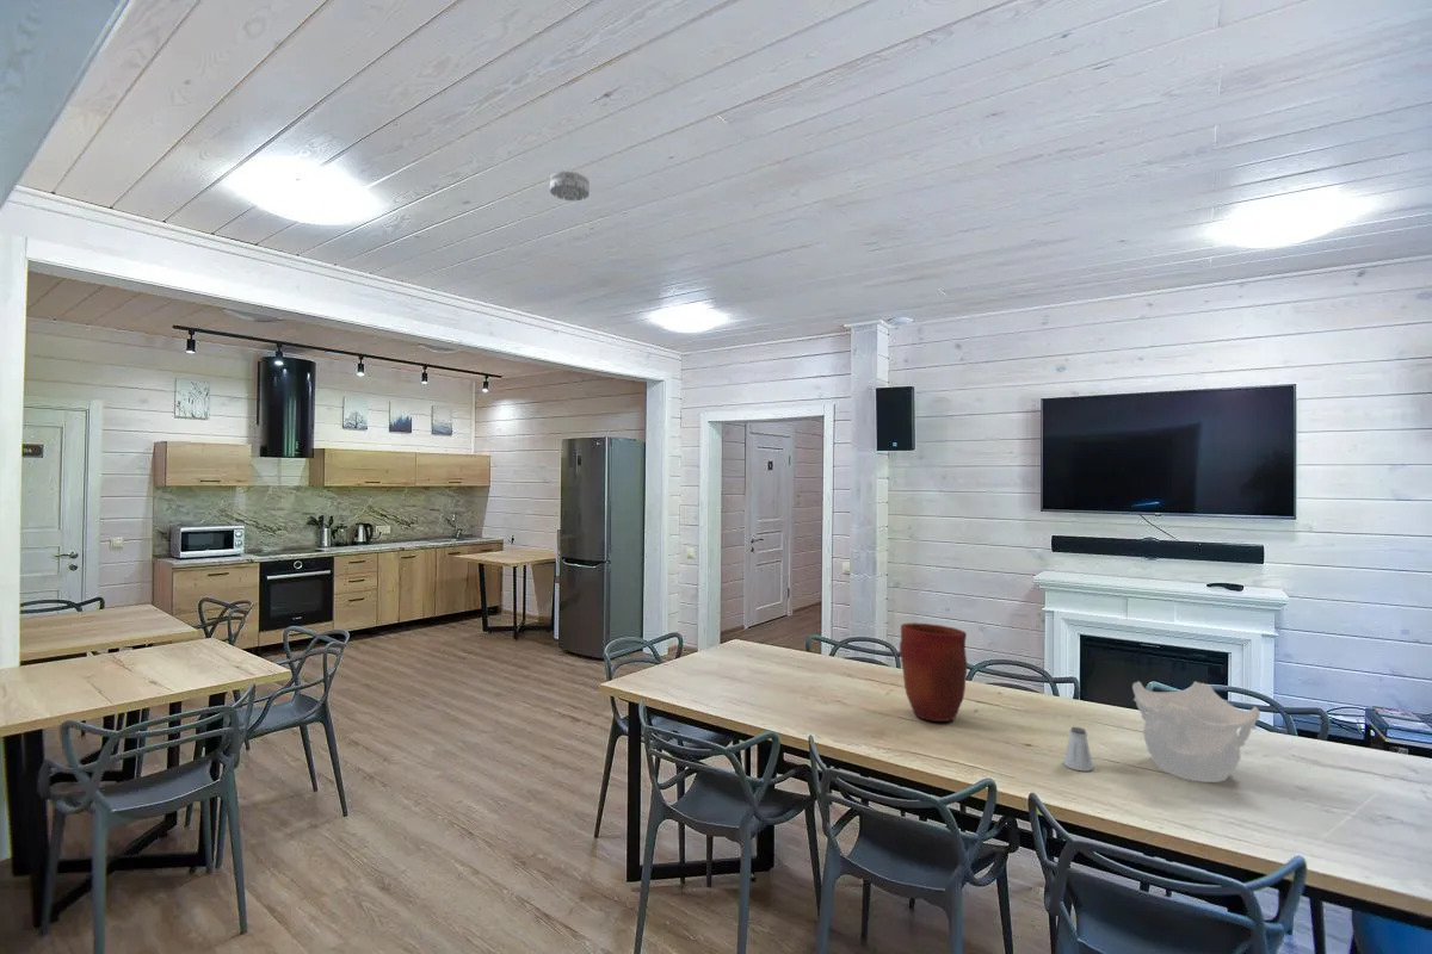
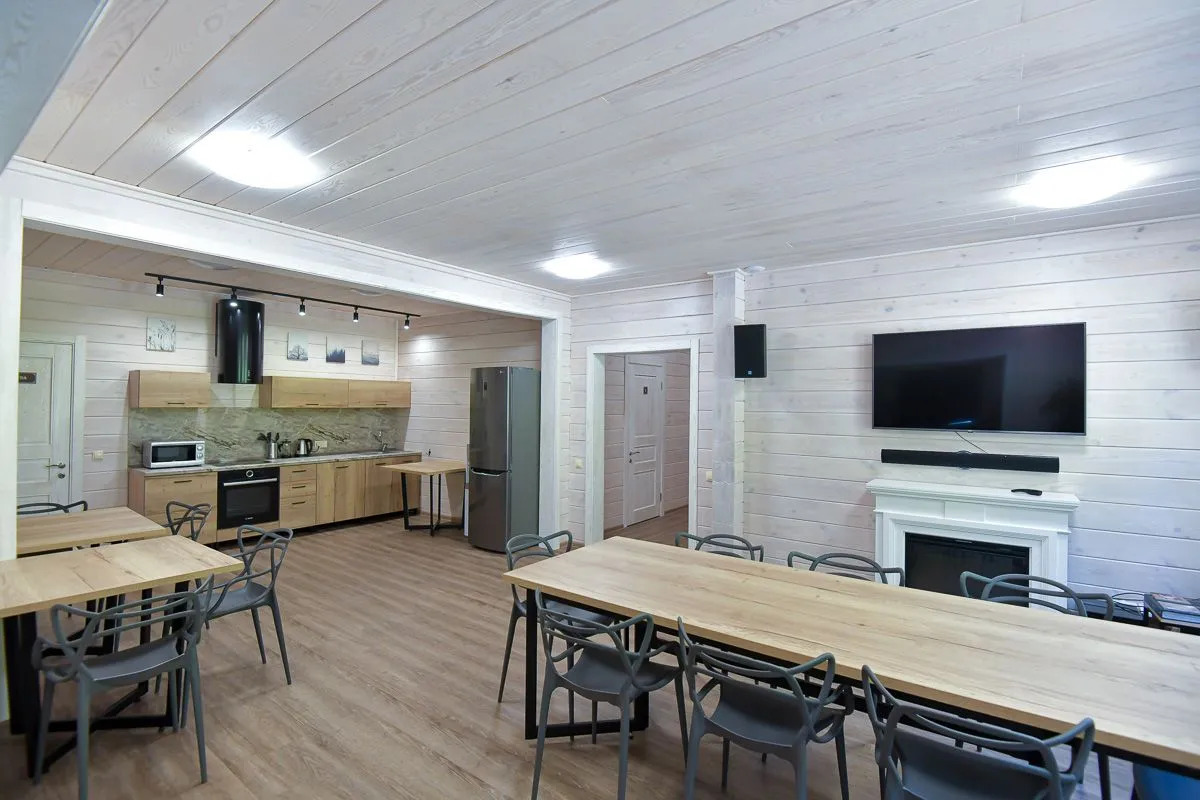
- saltshaker [1062,726,1094,773]
- smoke detector [549,169,591,202]
- decorative bowl [1131,680,1261,783]
- vase [899,621,969,723]
